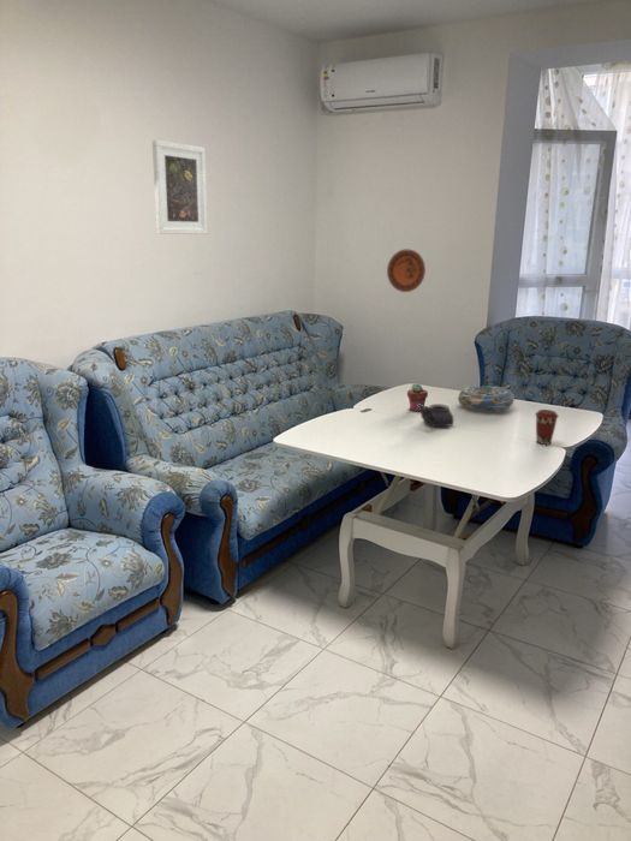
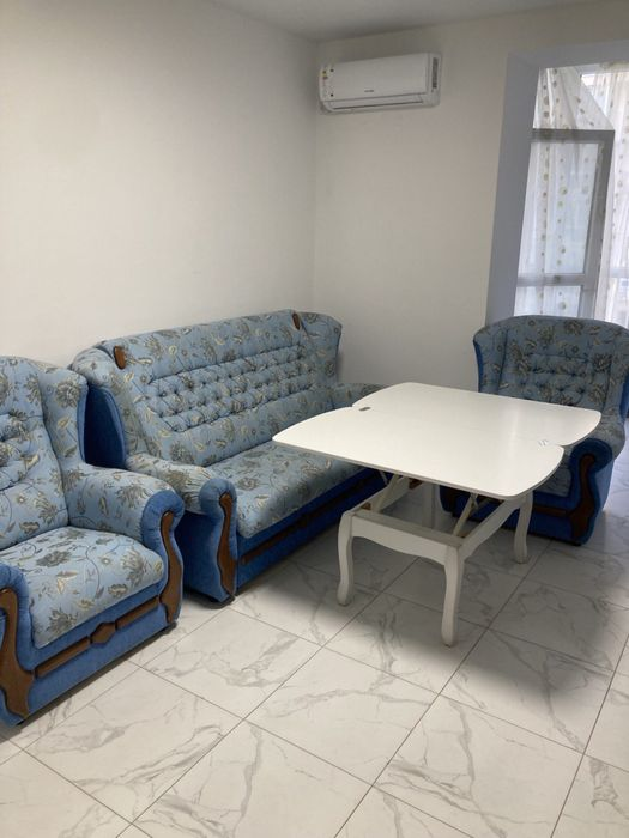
- teapot [417,402,454,428]
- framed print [151,139,208,235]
- coffee cup [534,408,560,446]
- decorative plate [386,249,427,293]
- potted succulent [406,383,429,412]
- decorative bowl [457,384,516,413]
